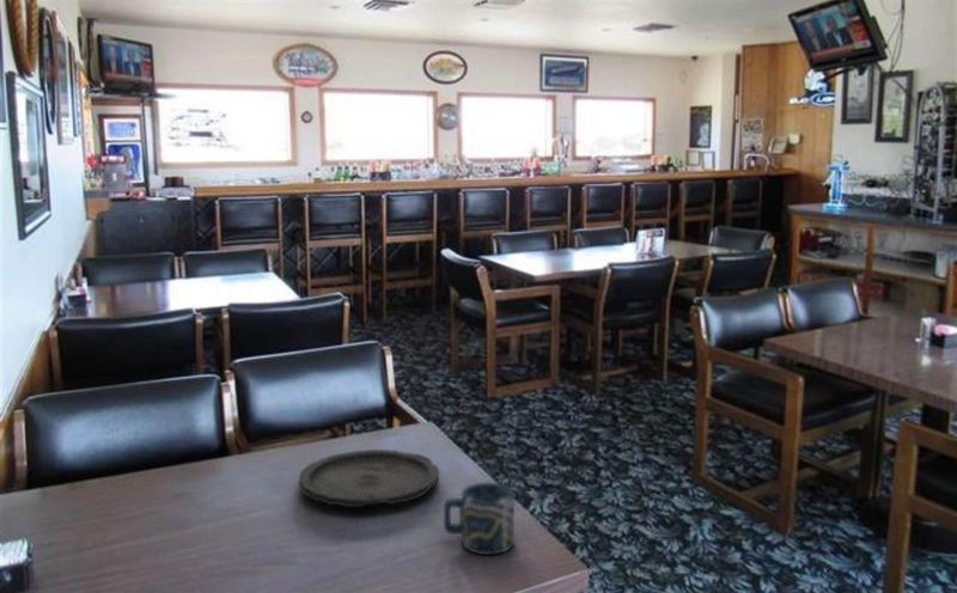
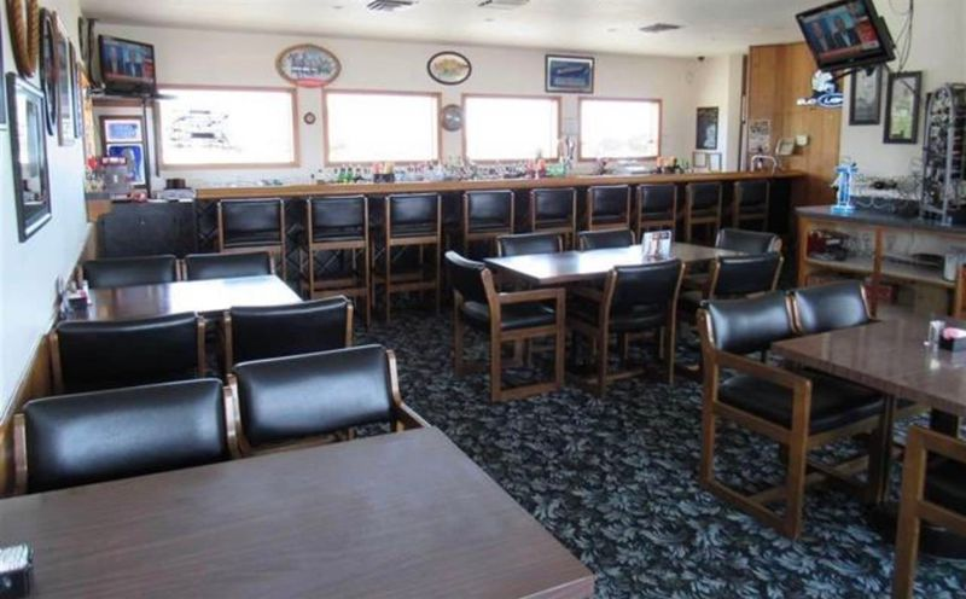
- plate [297,448,440,508]
- cup [443,482,516,556]
